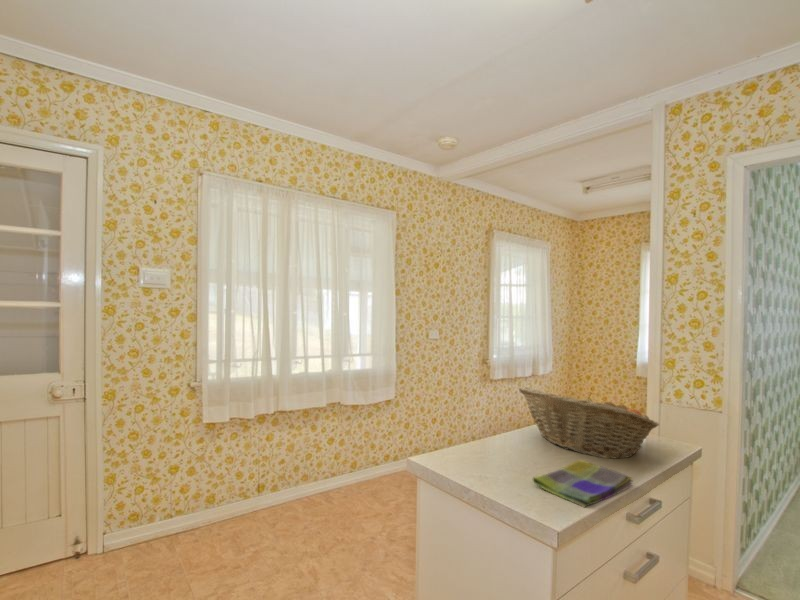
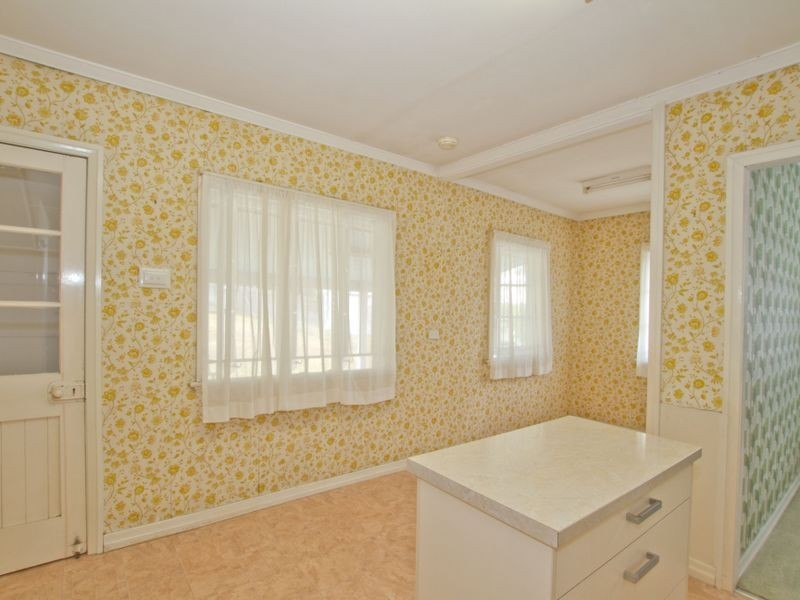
- dish towel [532,459,634,509]
- fruit basket [518,386,660,460]
